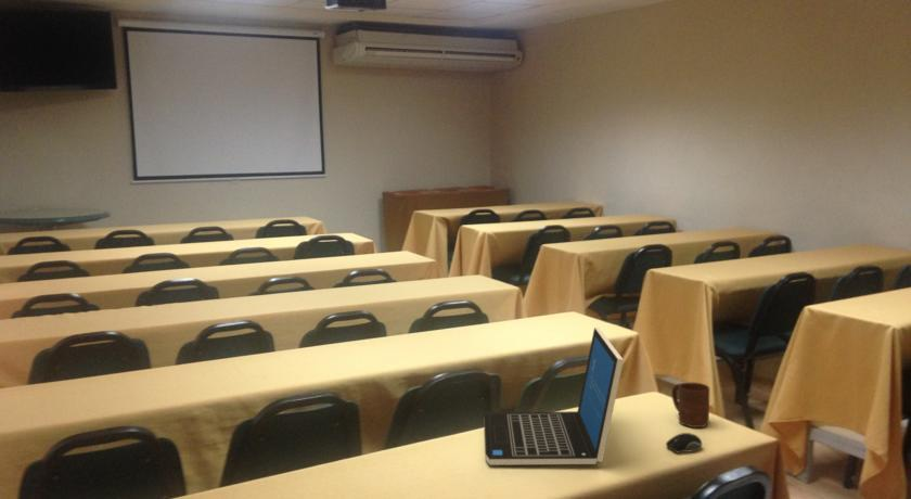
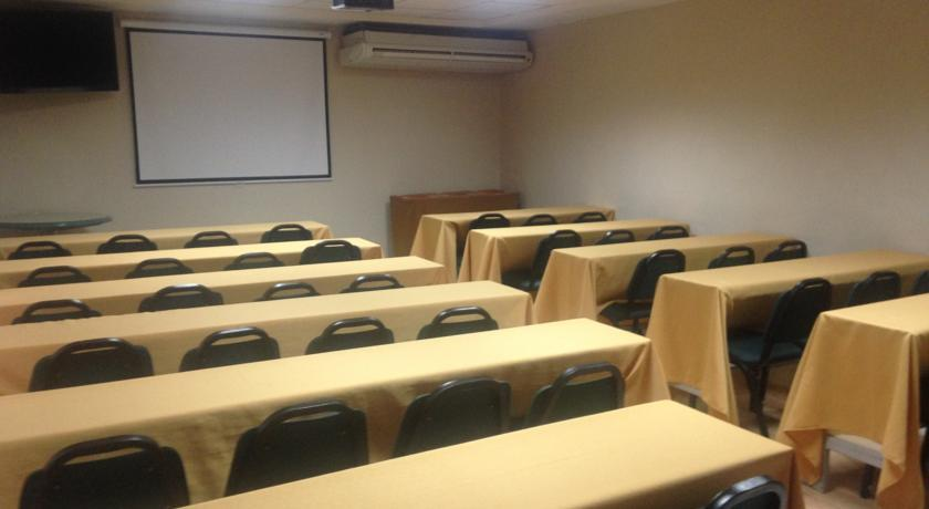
- laptop [483,327,625,466]
- computer mouse [665,432,704,455]
- cup [670,382,710,428]
